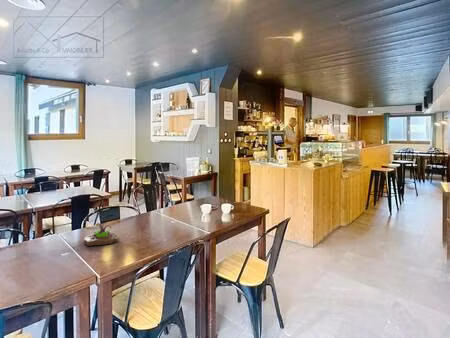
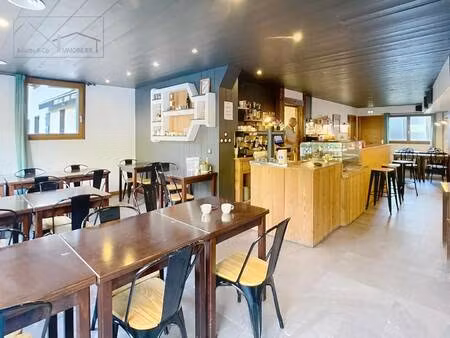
- succulent planter [83,222,120,247]
